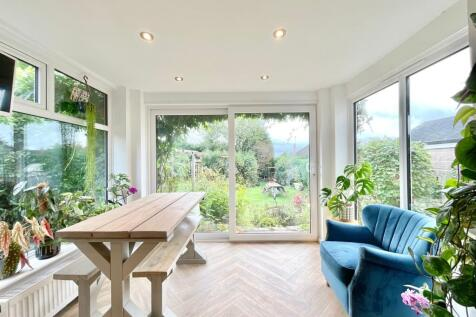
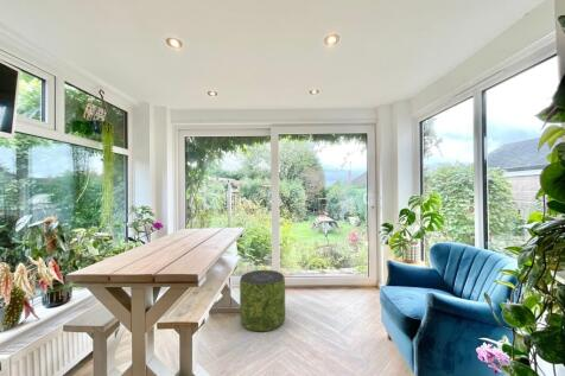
+ pouf [239,269,286,332]
